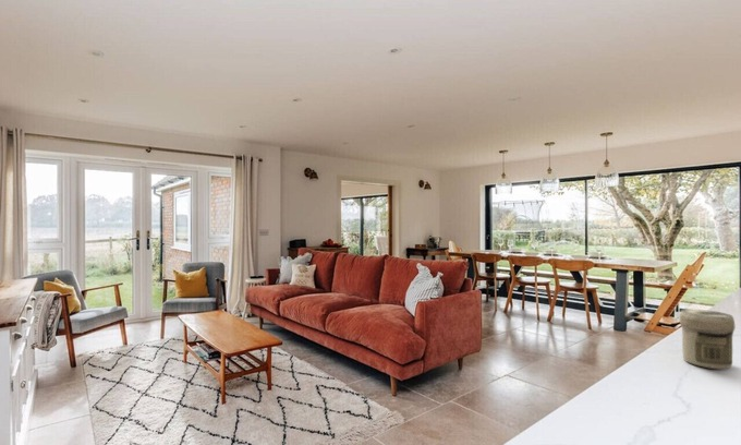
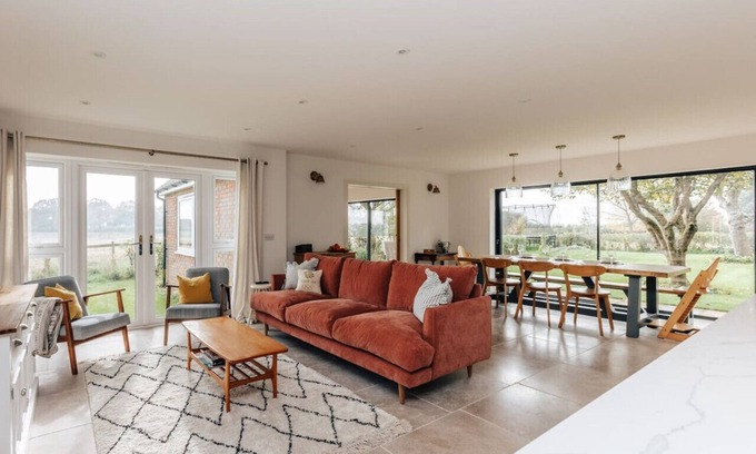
- jar [678,309,736,370]
